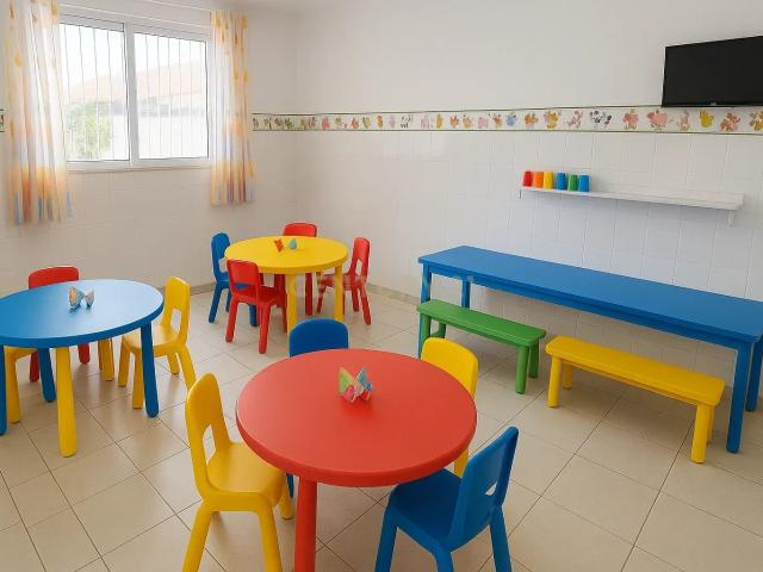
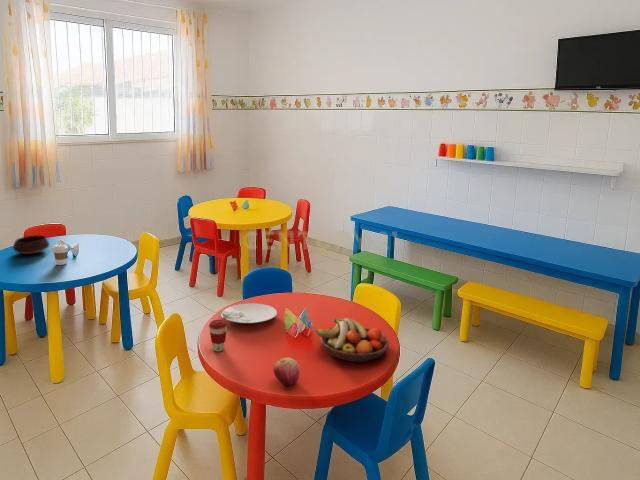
+ apple [272,357,301,386]
+ plate [220,303,278,324]
+ coffee cup [51,243,69,266]
+ bowl [12,234,50,255]
+ coffee cup [208,318,228,352]
+ fruit bowl [315,317,390,363]
